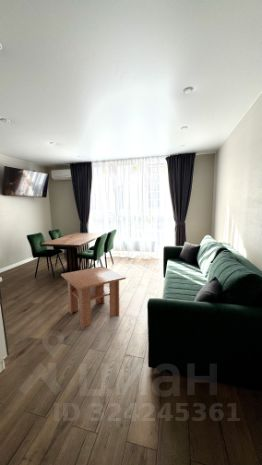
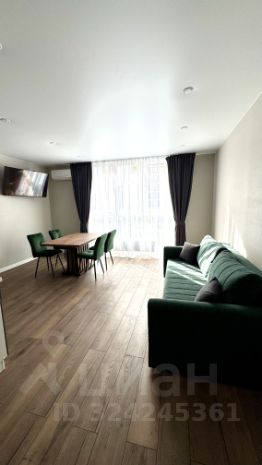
- coffee table [60,265,127,330]
